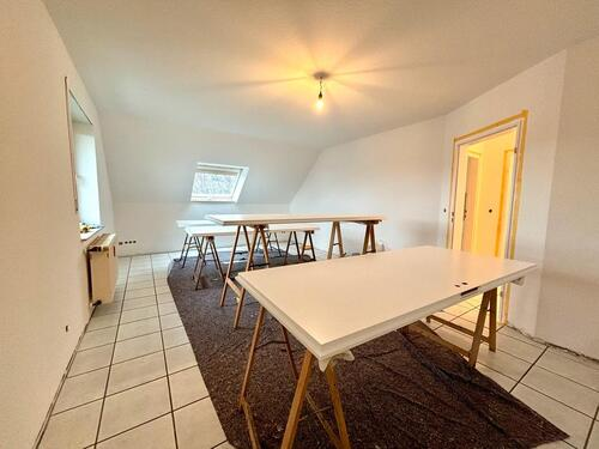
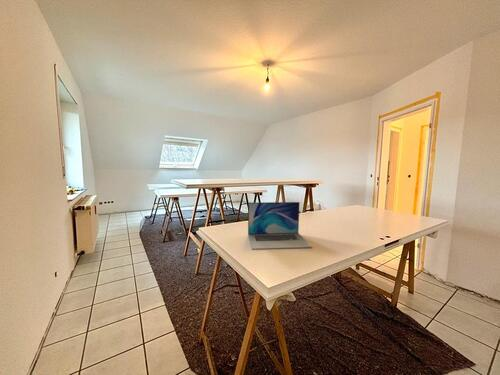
+ laptop [247,201,313,250]
